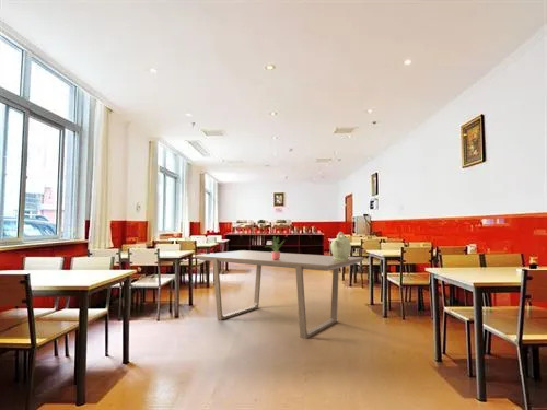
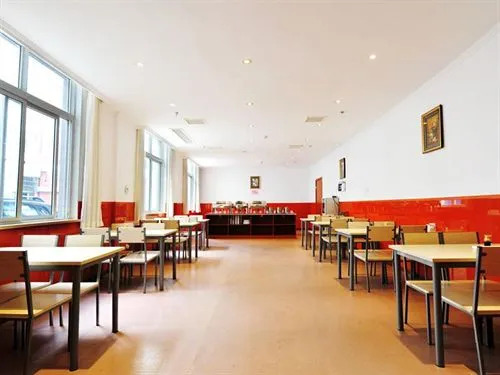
- vessel [329,231,352,261]
- dining table [194,249,365,340]
- potted plant [264,235,286,260]
